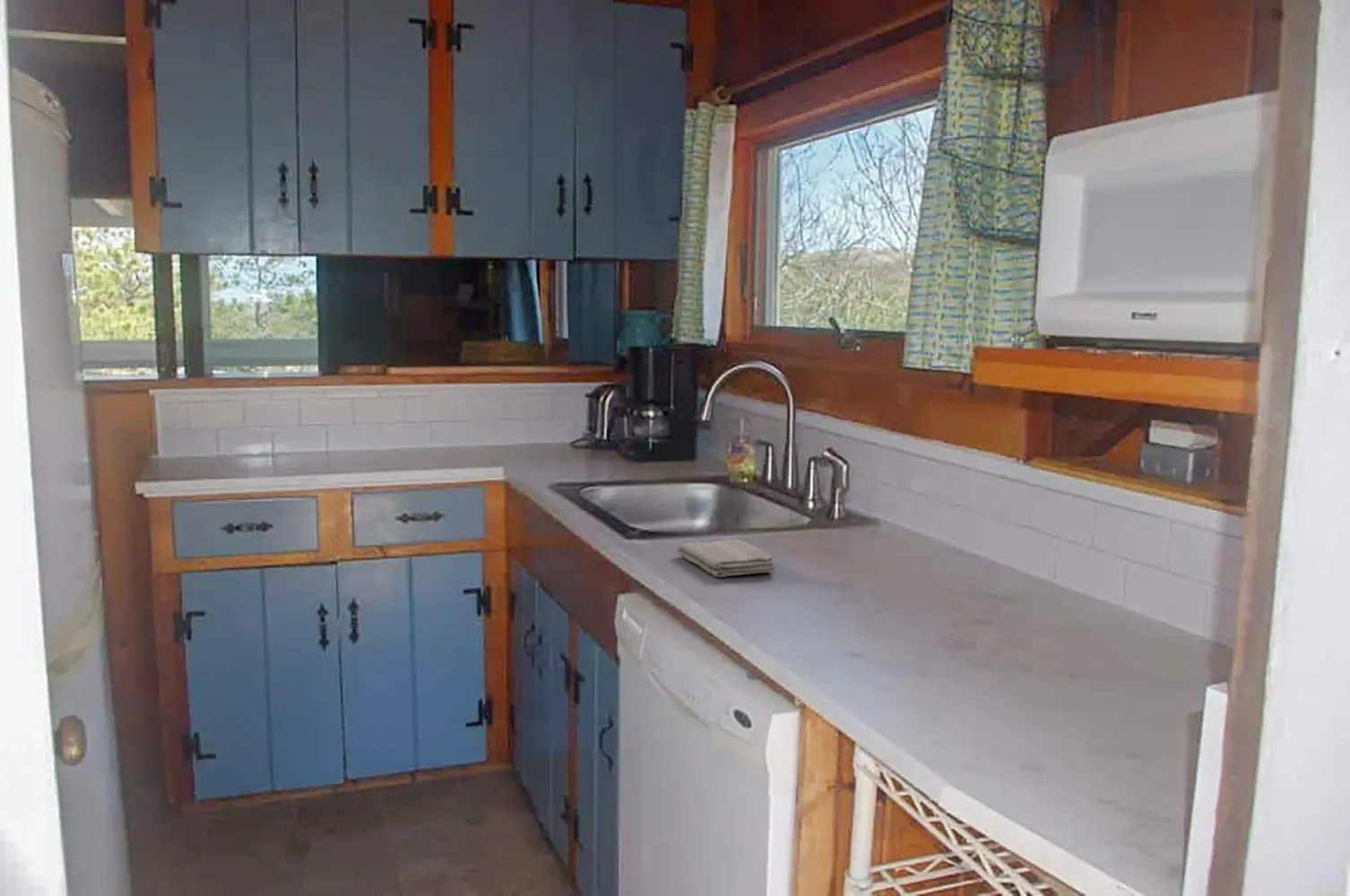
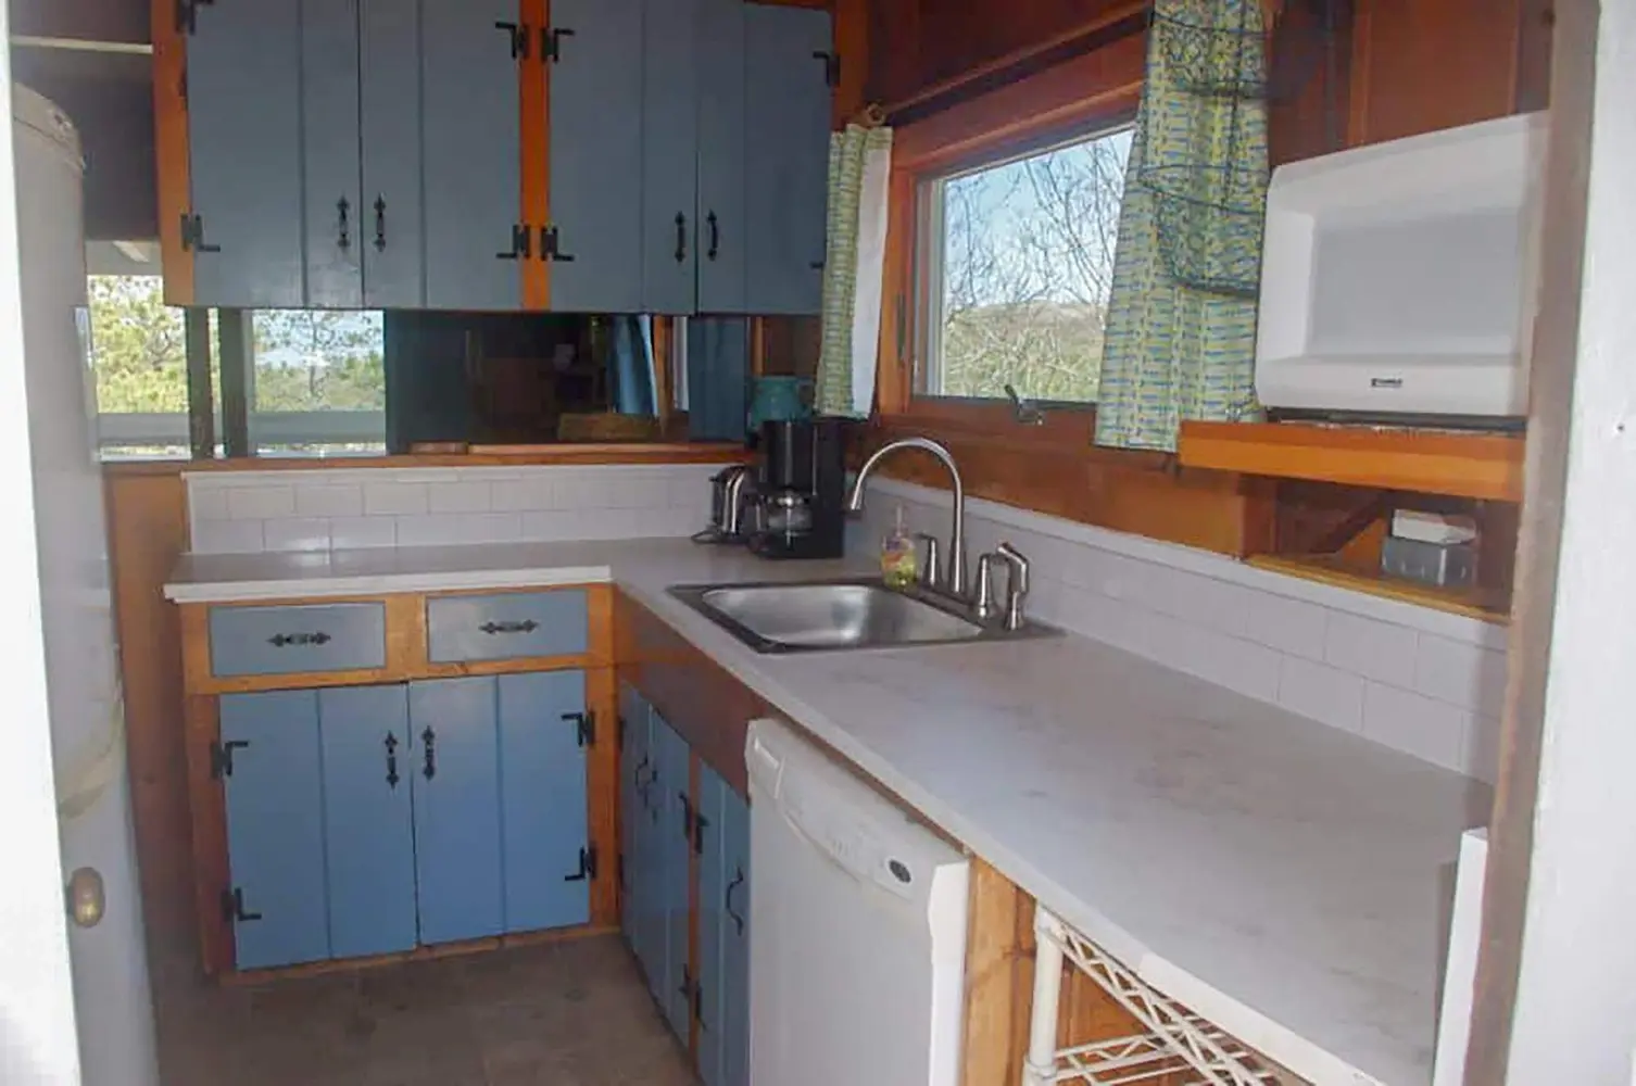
- washcloth [676,538,776,578]
